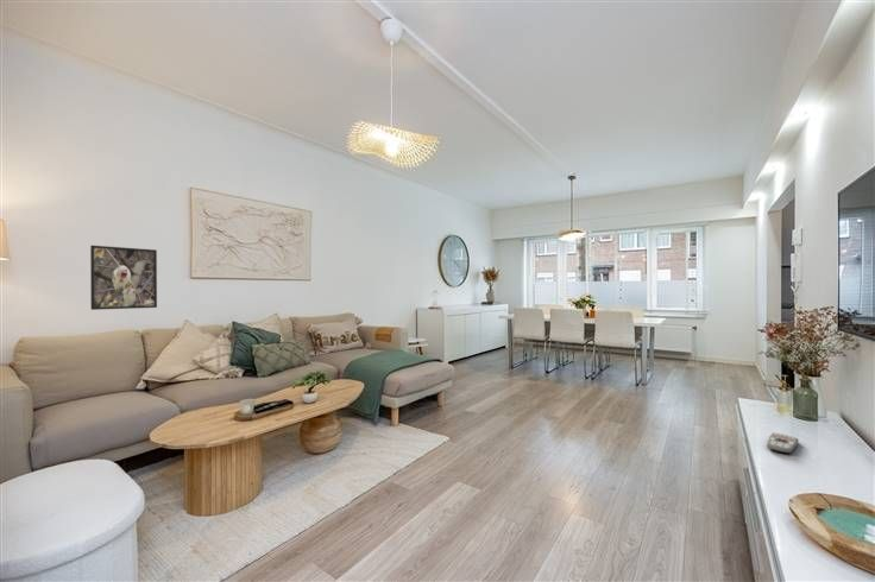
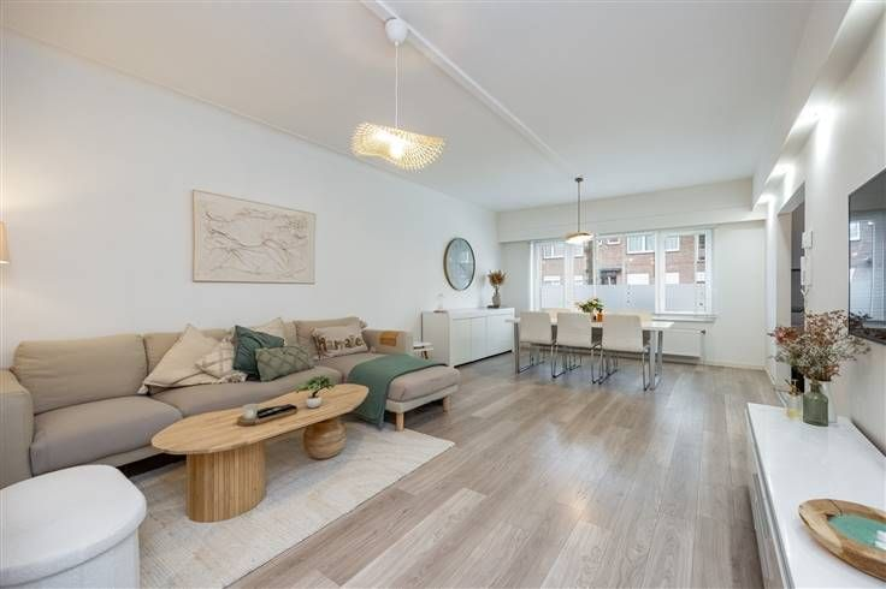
- remote control [766,431,800,455]
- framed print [89,245,158,311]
